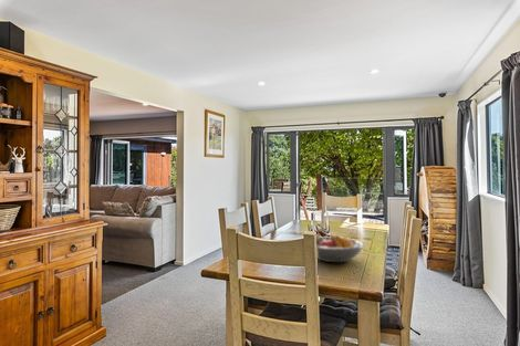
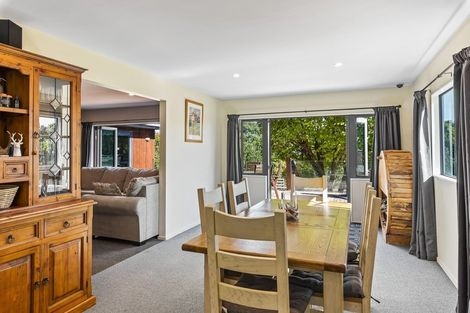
- fruit bowl [315,233,365,263]
